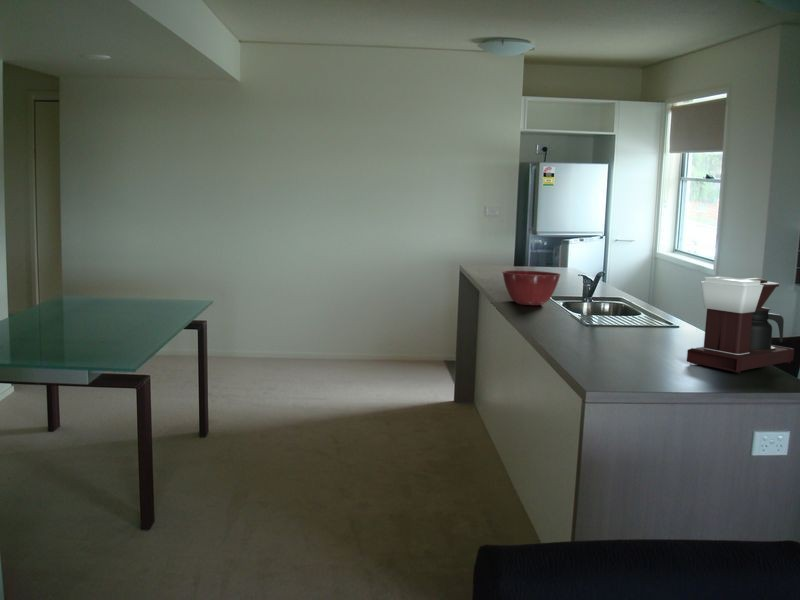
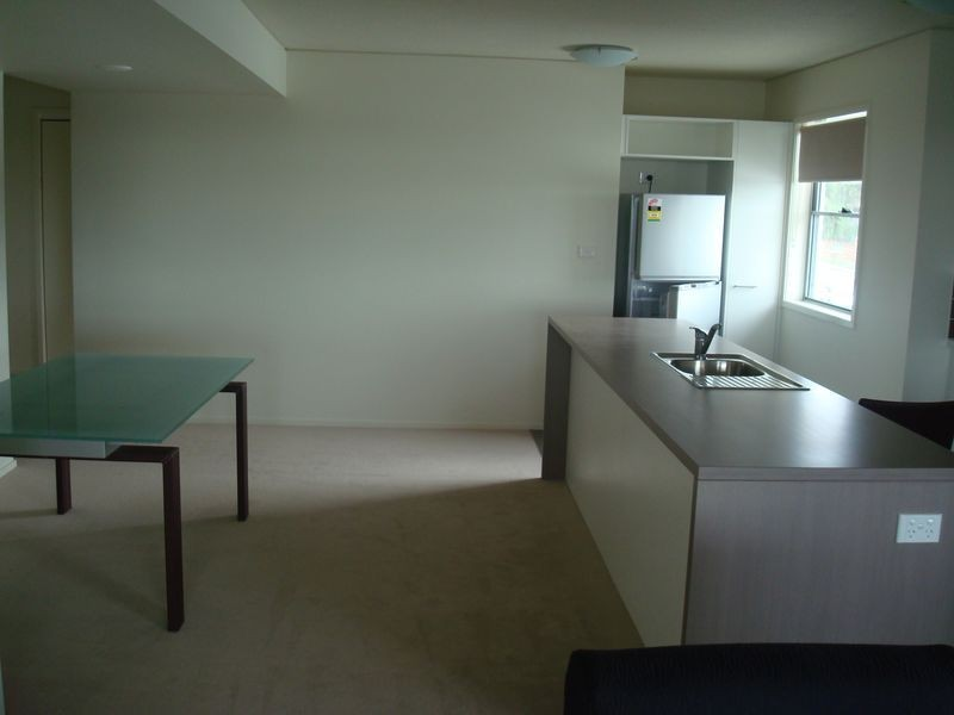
- coffee maker [686,276,795,374]
- mixing bowl [501,270,562,306]
